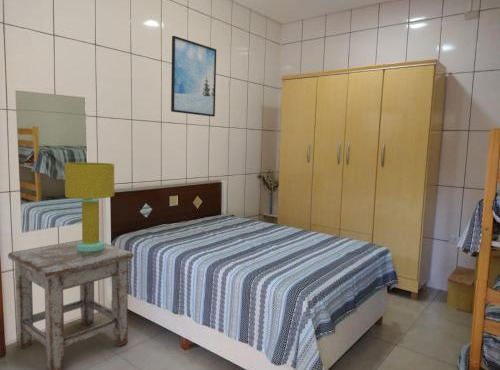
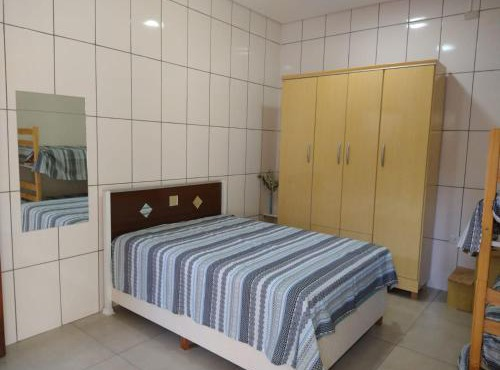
- stool [7,239,135,370]
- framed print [170,35,217,118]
- table lamp [64,162,115,251]
